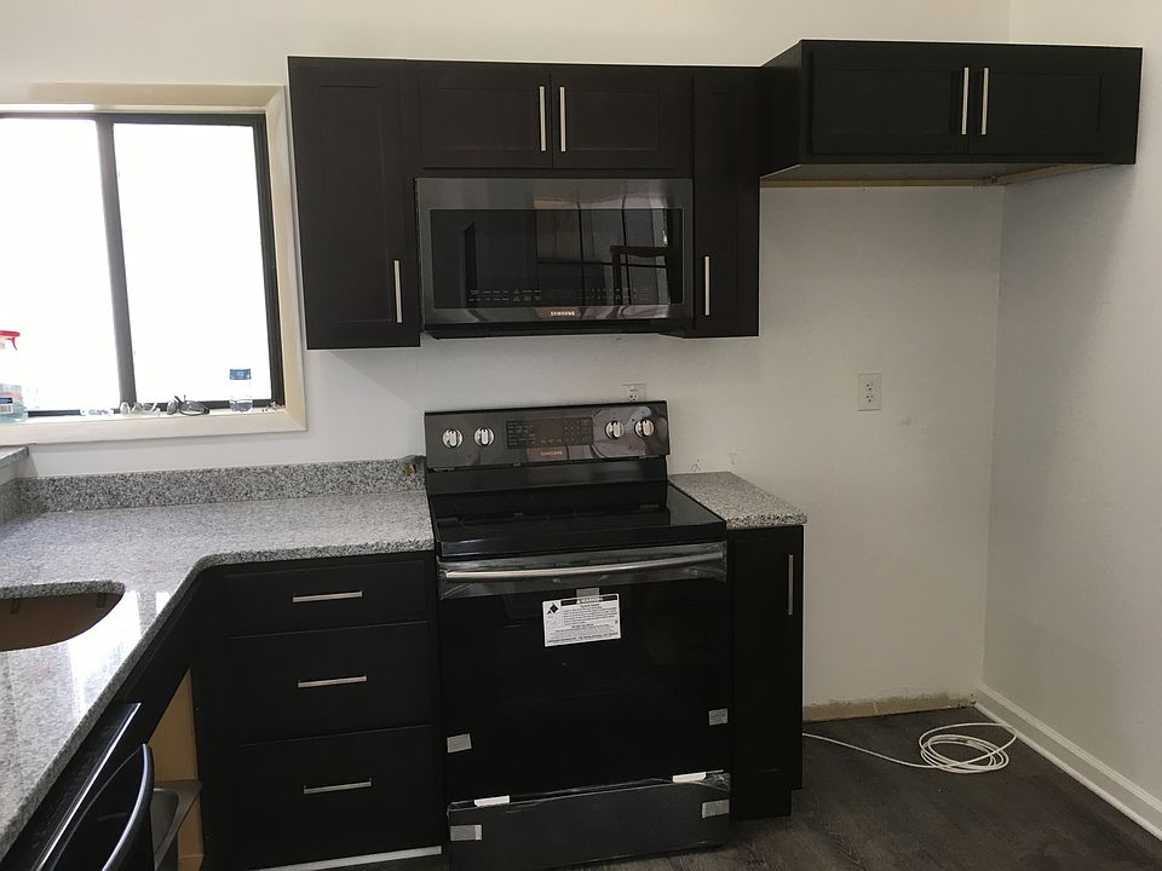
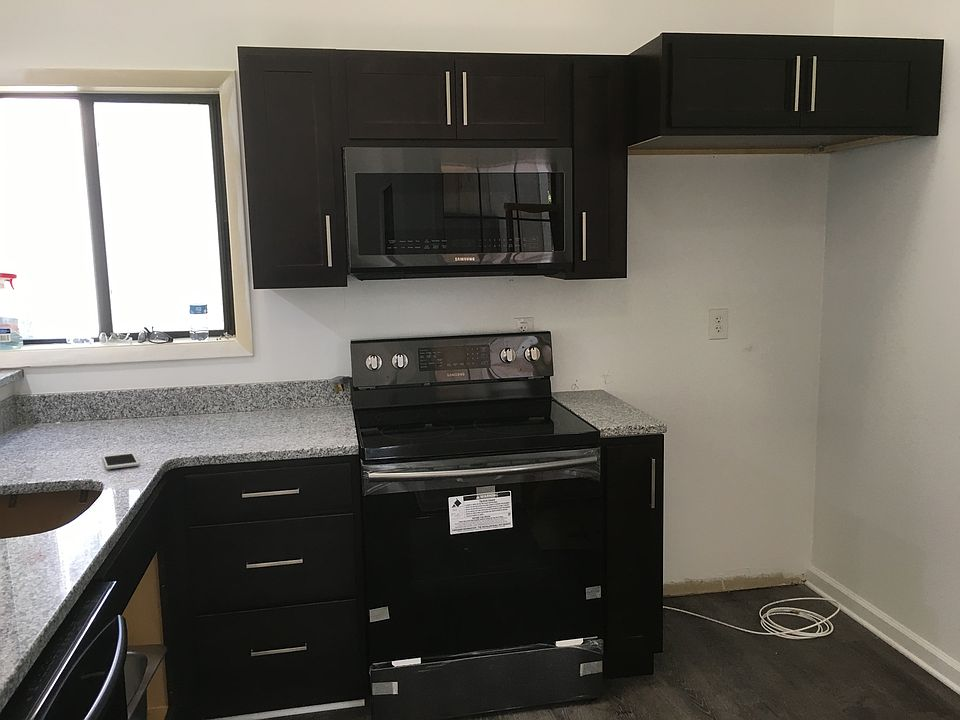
+ cell phone [101,451,140,470]
